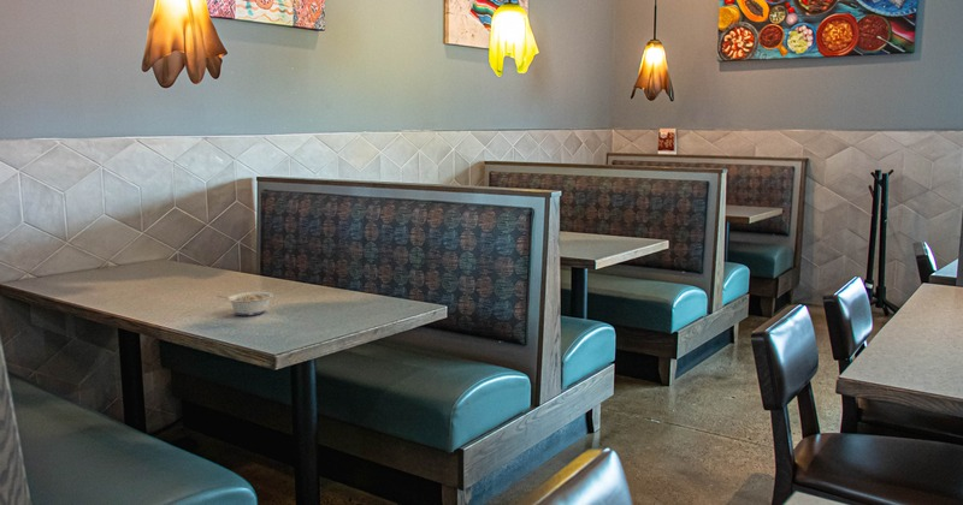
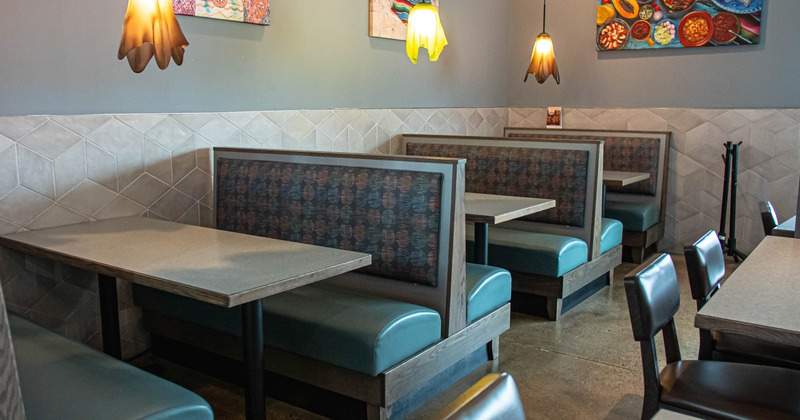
- legume [217,291,274,316]
